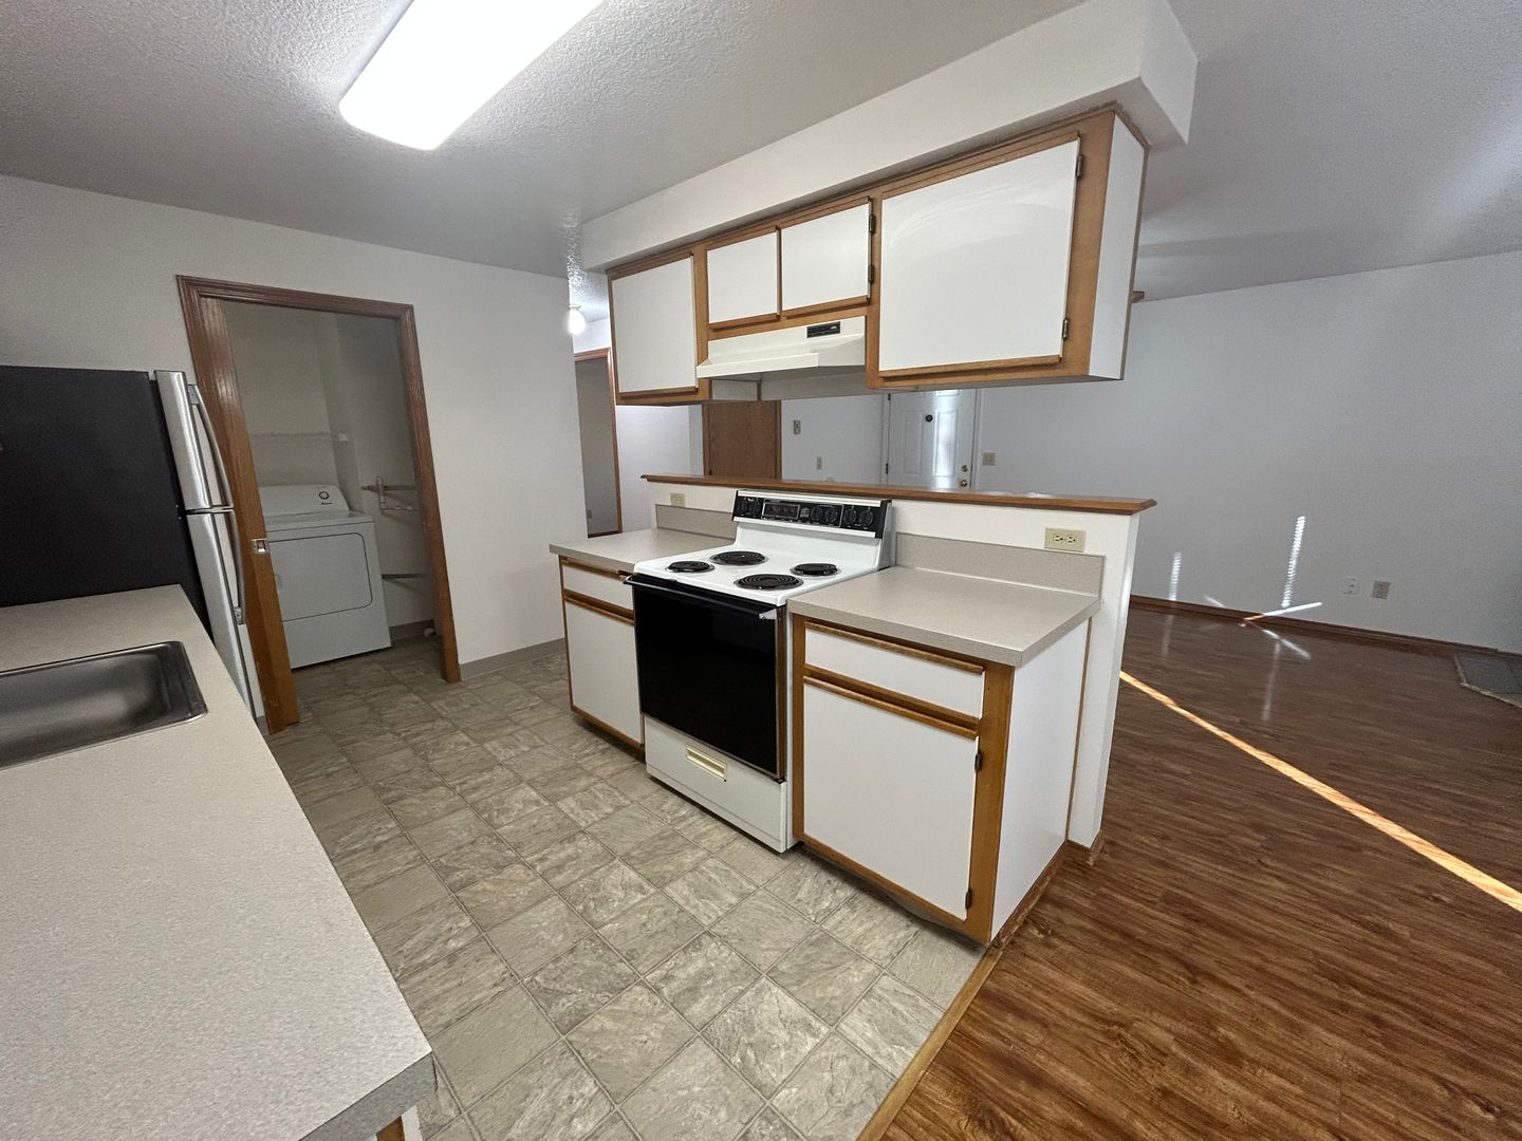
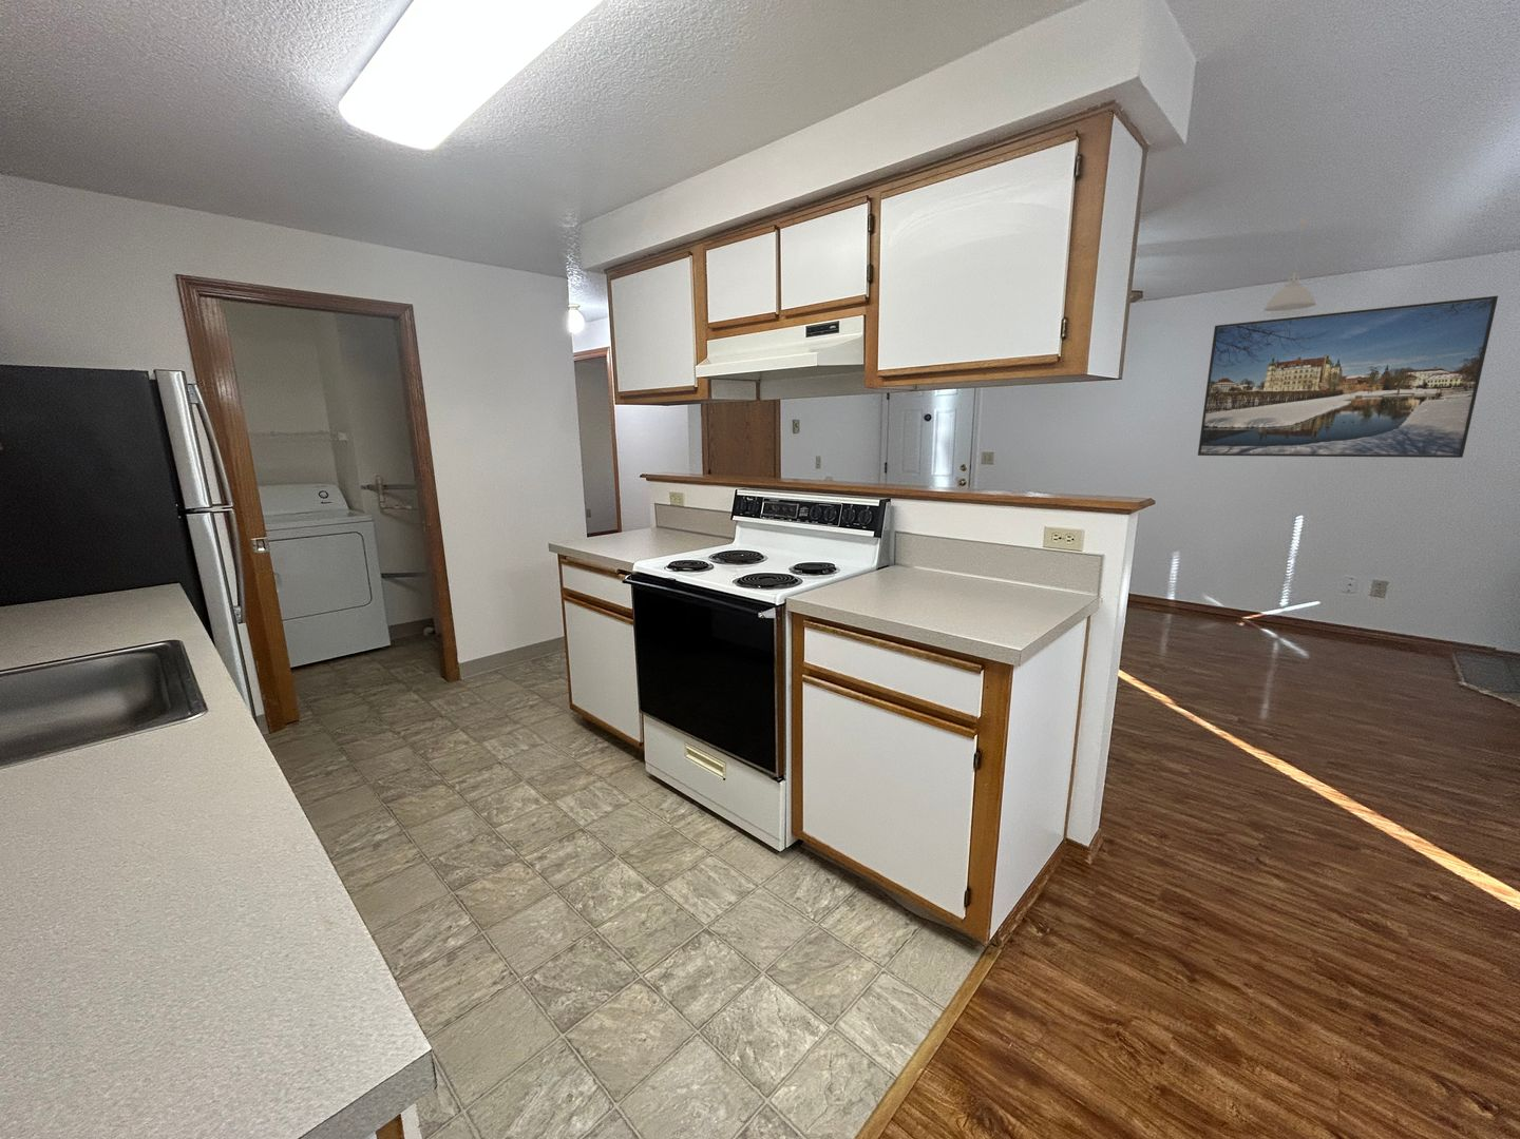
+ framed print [1197,296,1498,458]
+ pendant light [1263,217,1318,318]
